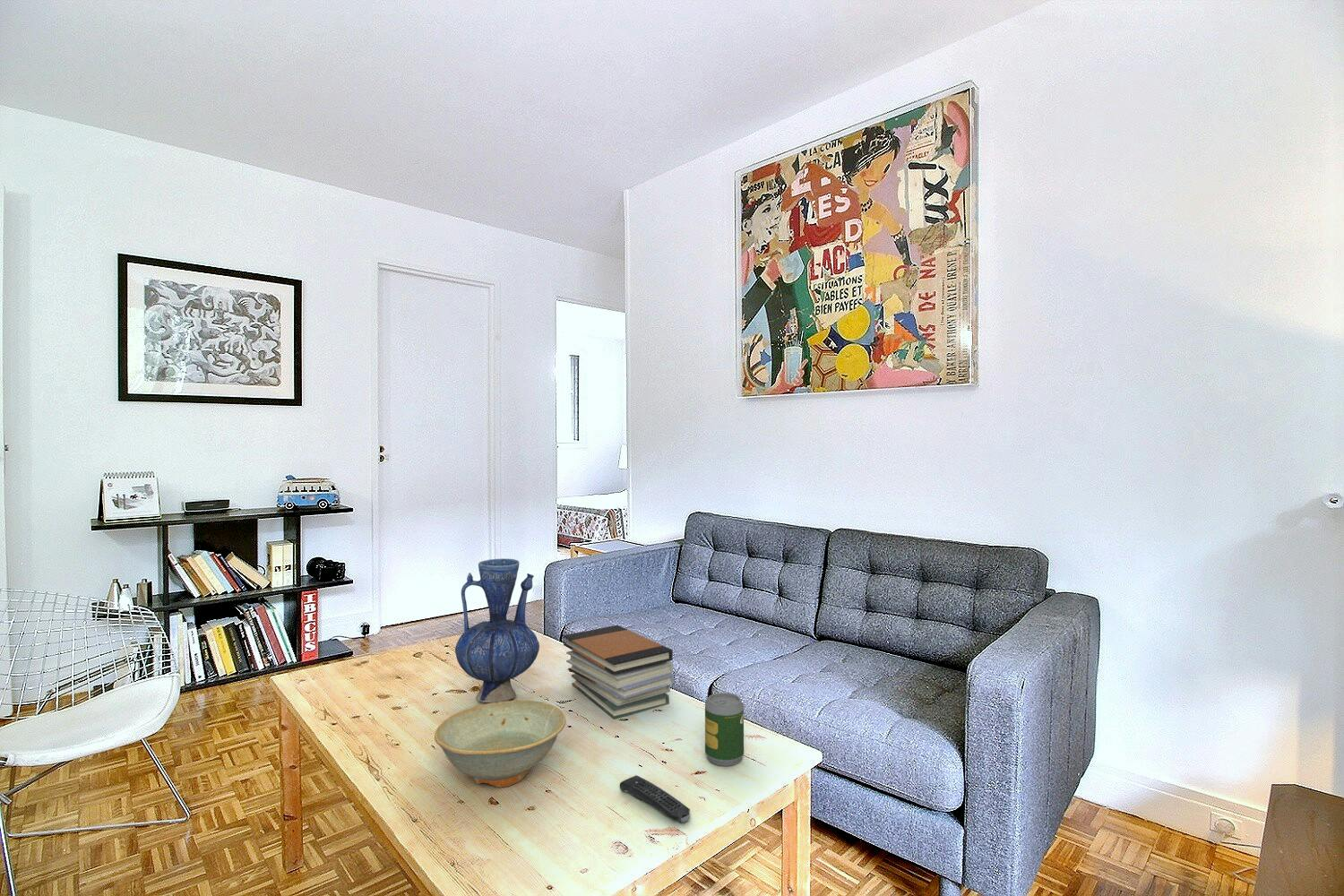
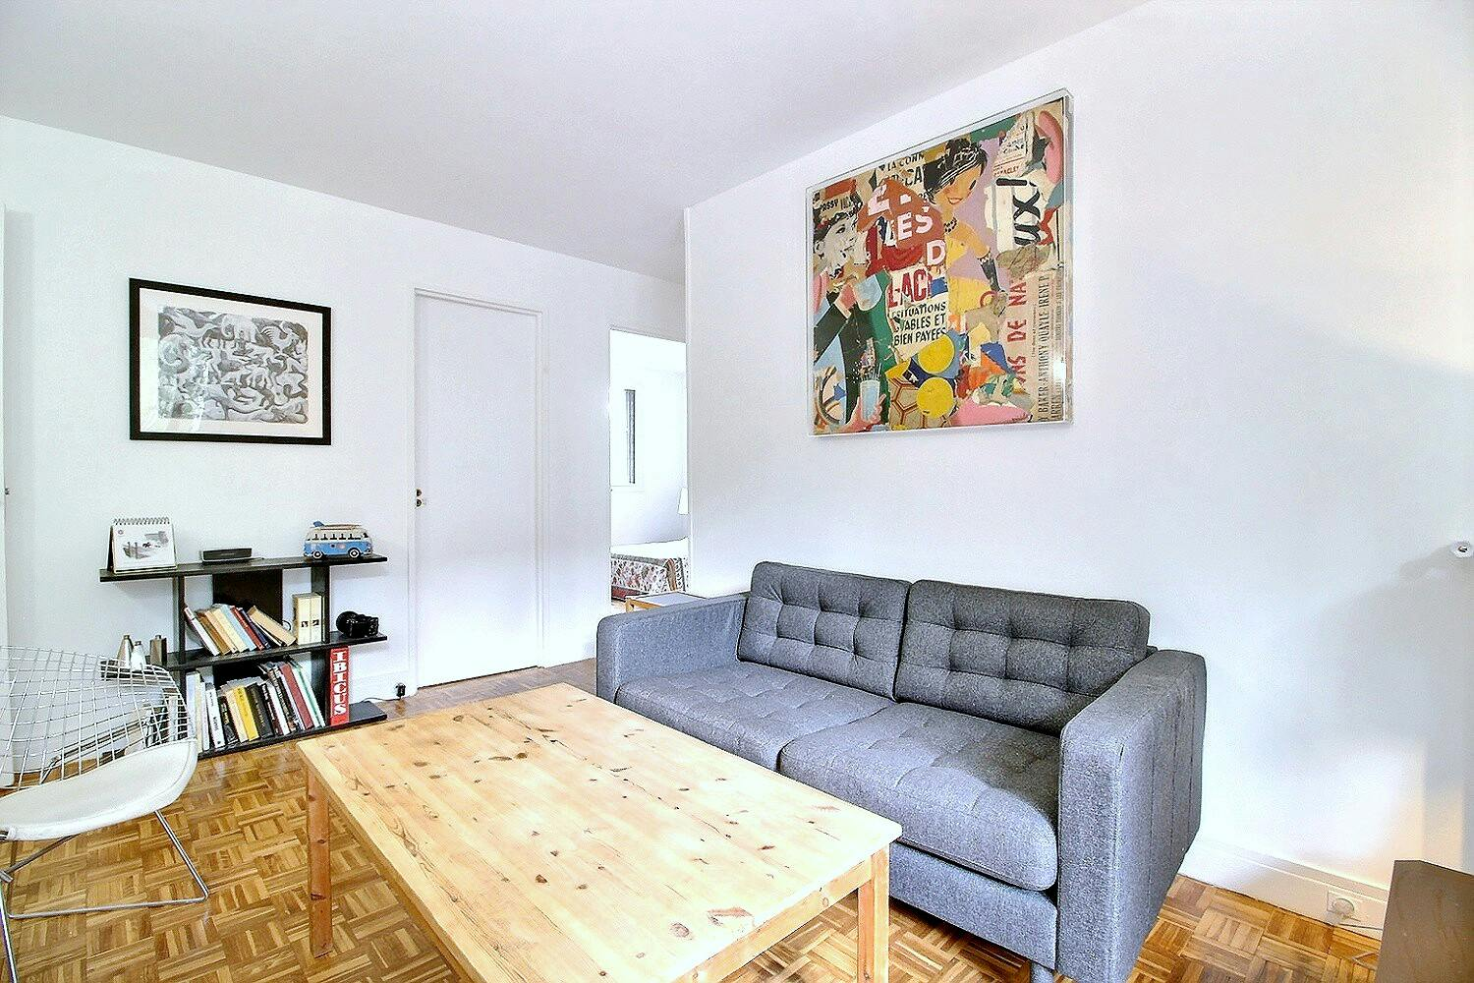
- remote control [618,774,691,823]
- vase [454,557,540,703]
- dish [434,700,567,788]
- soda can [704,692,745,767]
- book stack [563,625,675,719]
